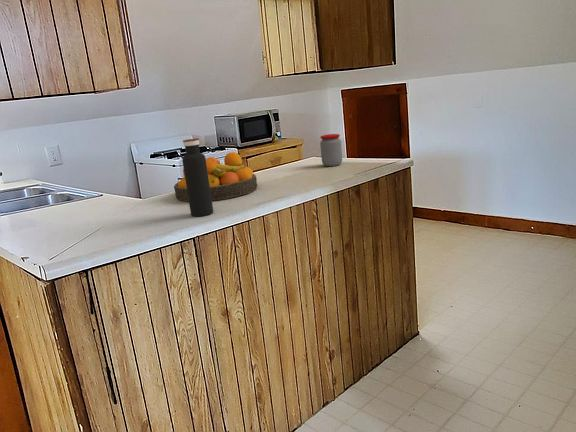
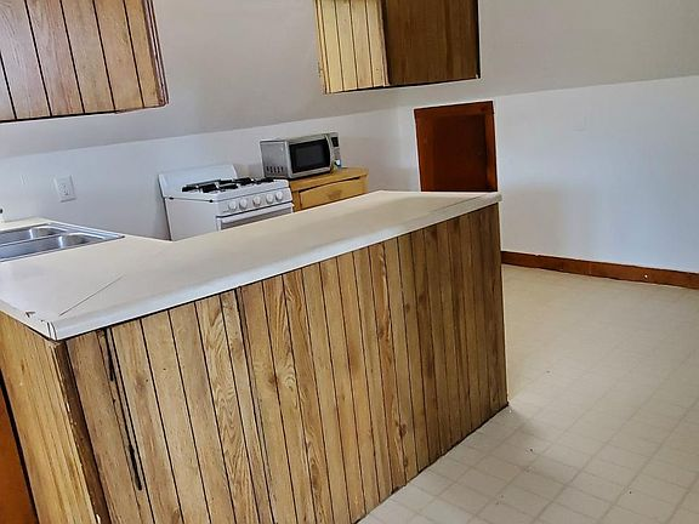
- water bottle [181,137,214,217]
- fruit bowl [173,151,258,203]
- jar [319,133,343,167]
